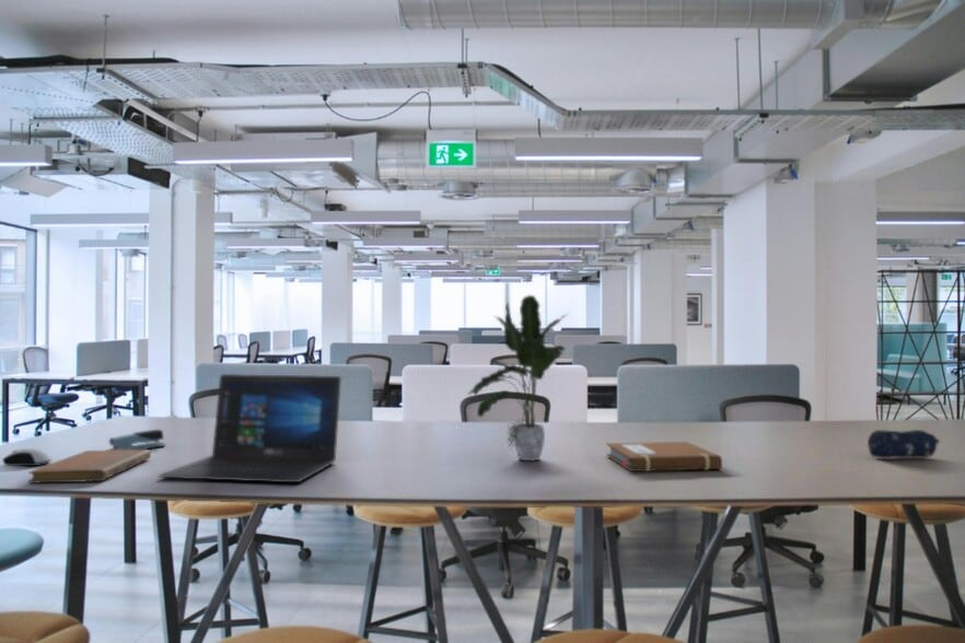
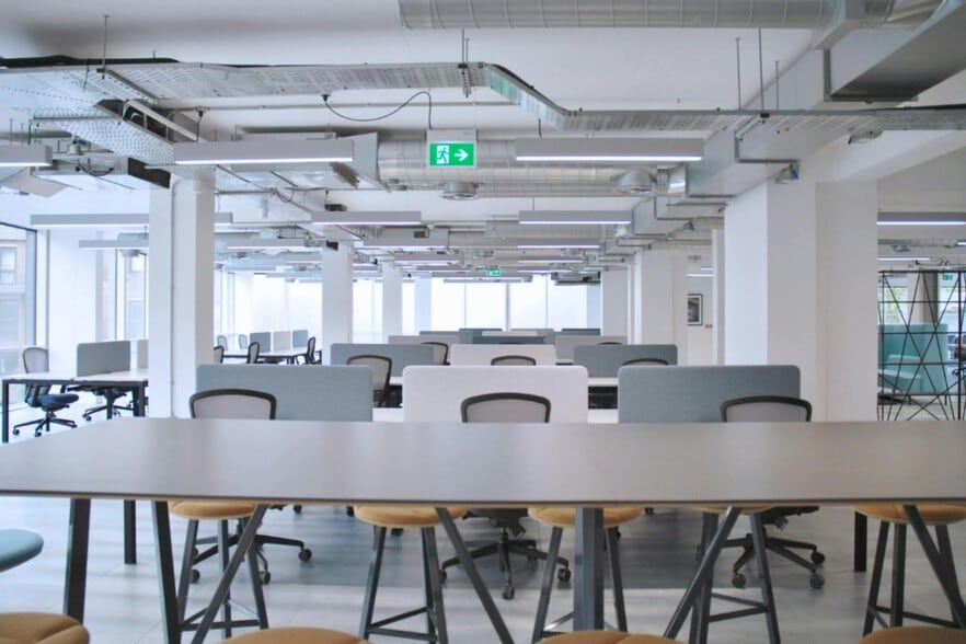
- pencil case [867,429,941,459]
- notebook [27,448,152,484]
- laptop [158,373,342,483]
- potted plant [466,294,570,461]
- computer mouse [1,447,53,467]
- stapler [107,429,166,451]
- notebook [605,441,723,472]
